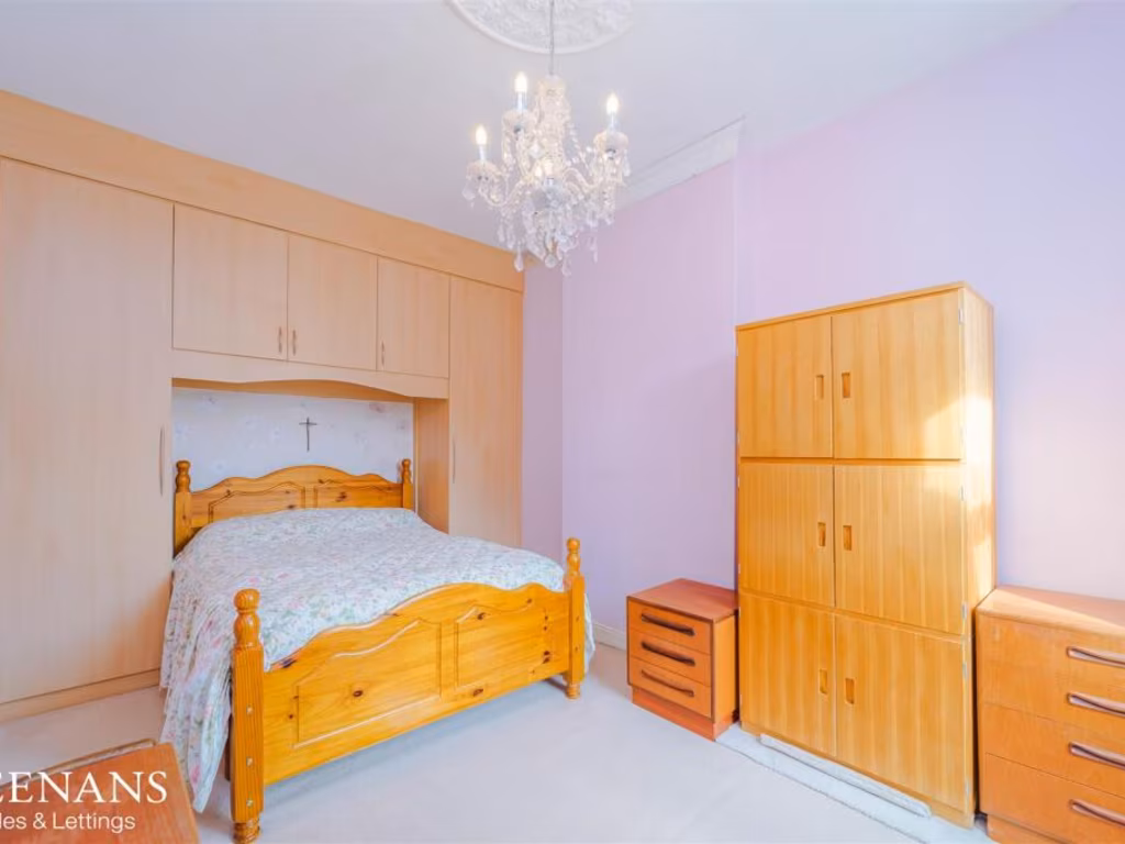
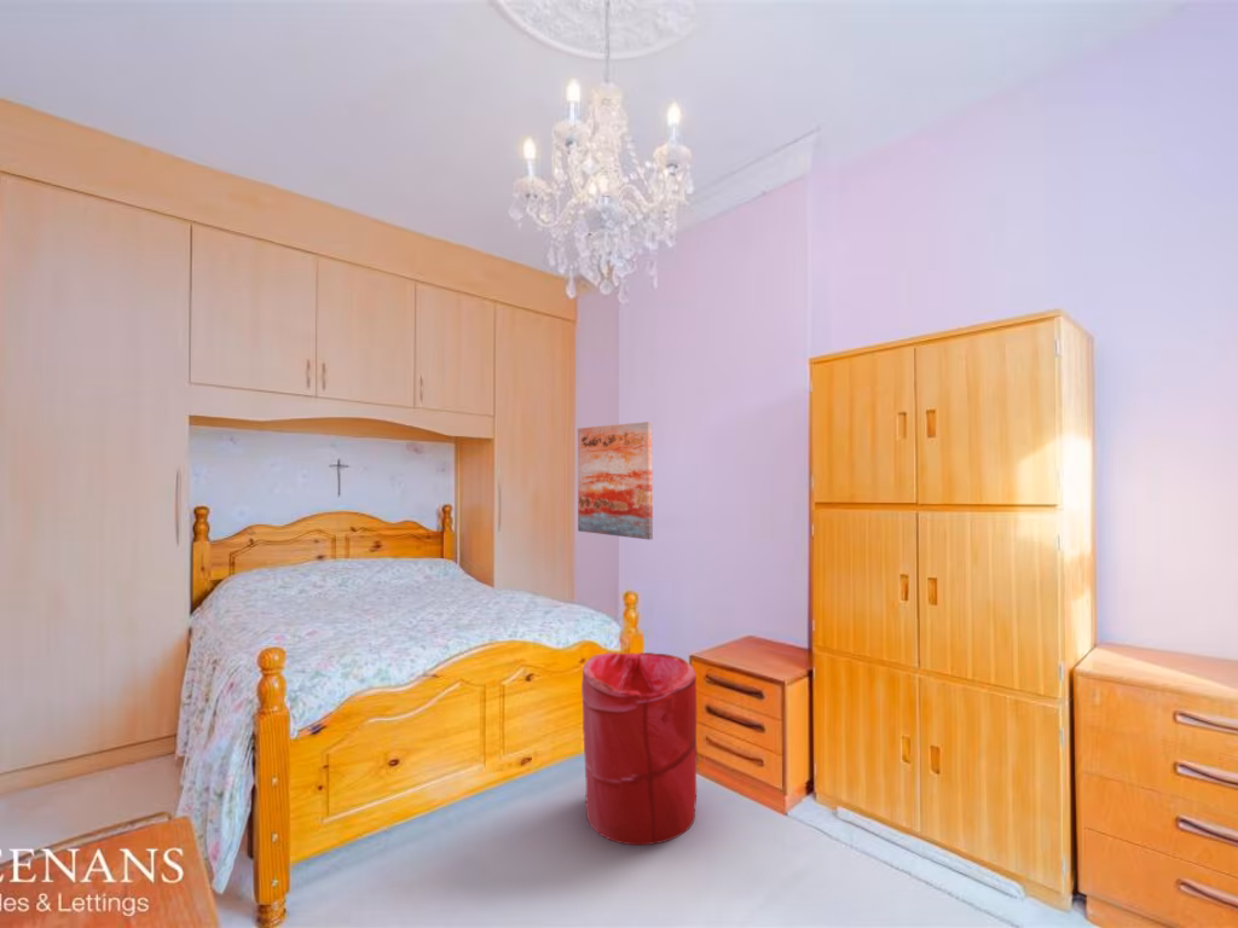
+ wall art [577,420,654,541]
+ laundry hamper [580,651,699,846]
